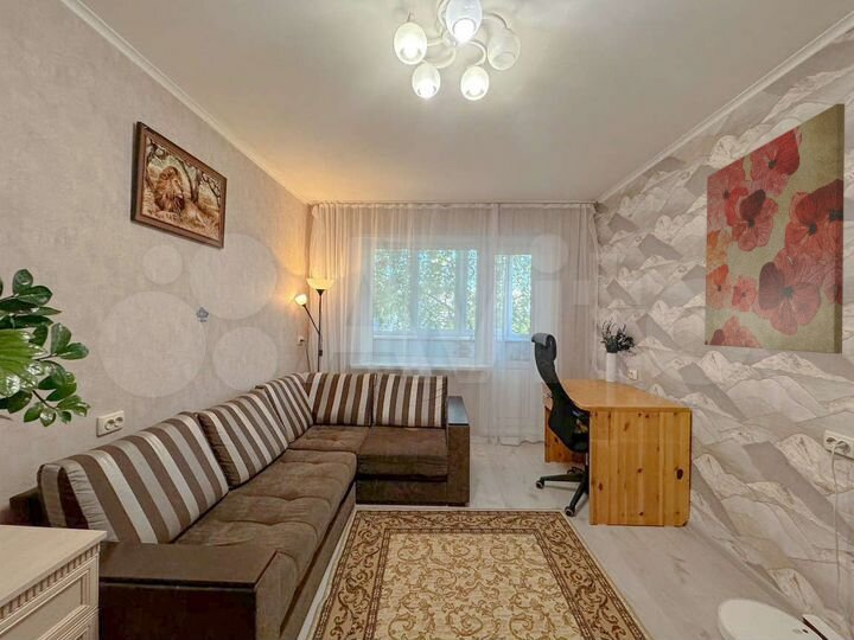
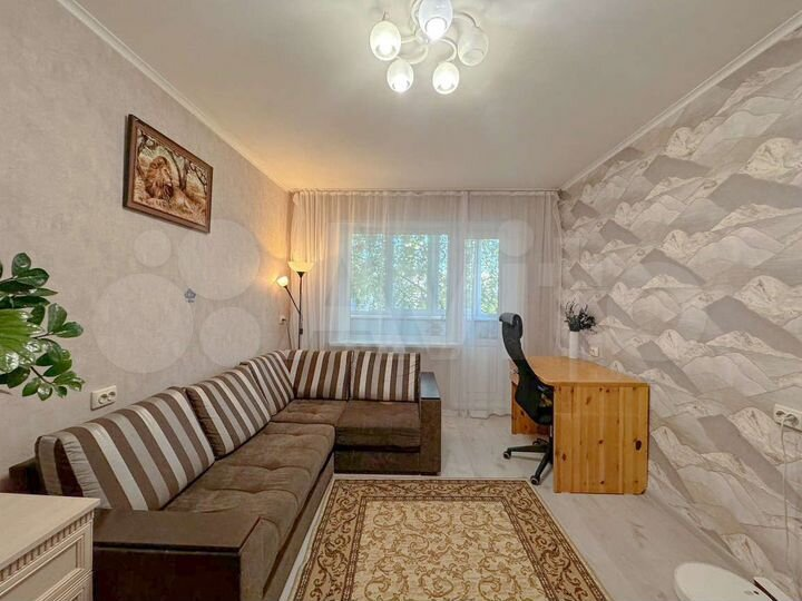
- wall art [703,102,846,354]
